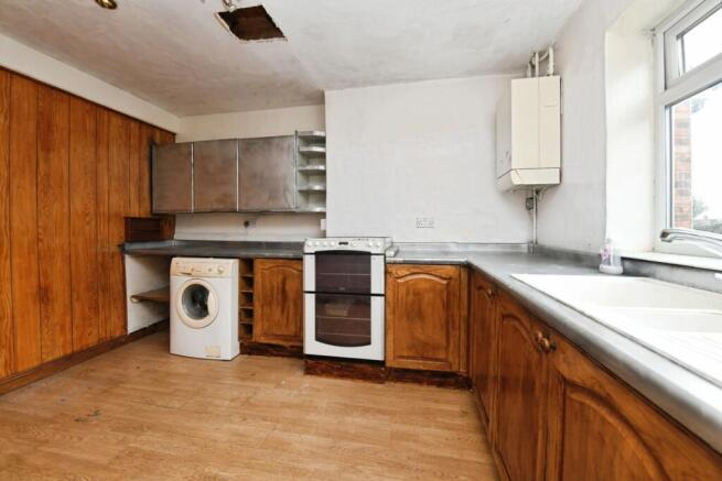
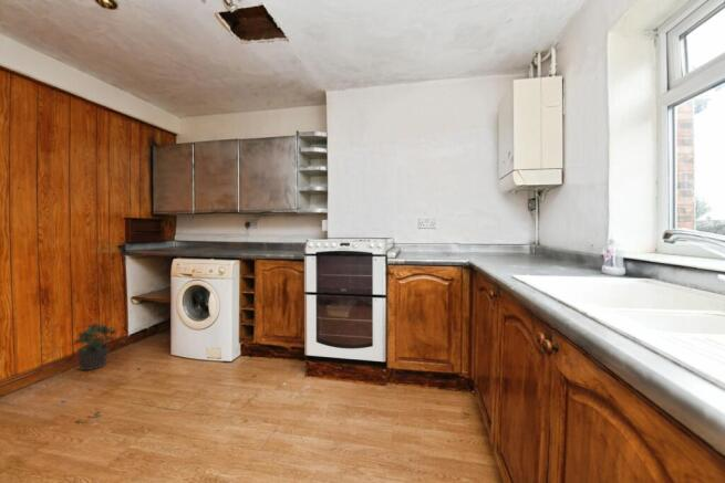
+ potted plant [73,319,117,371]
